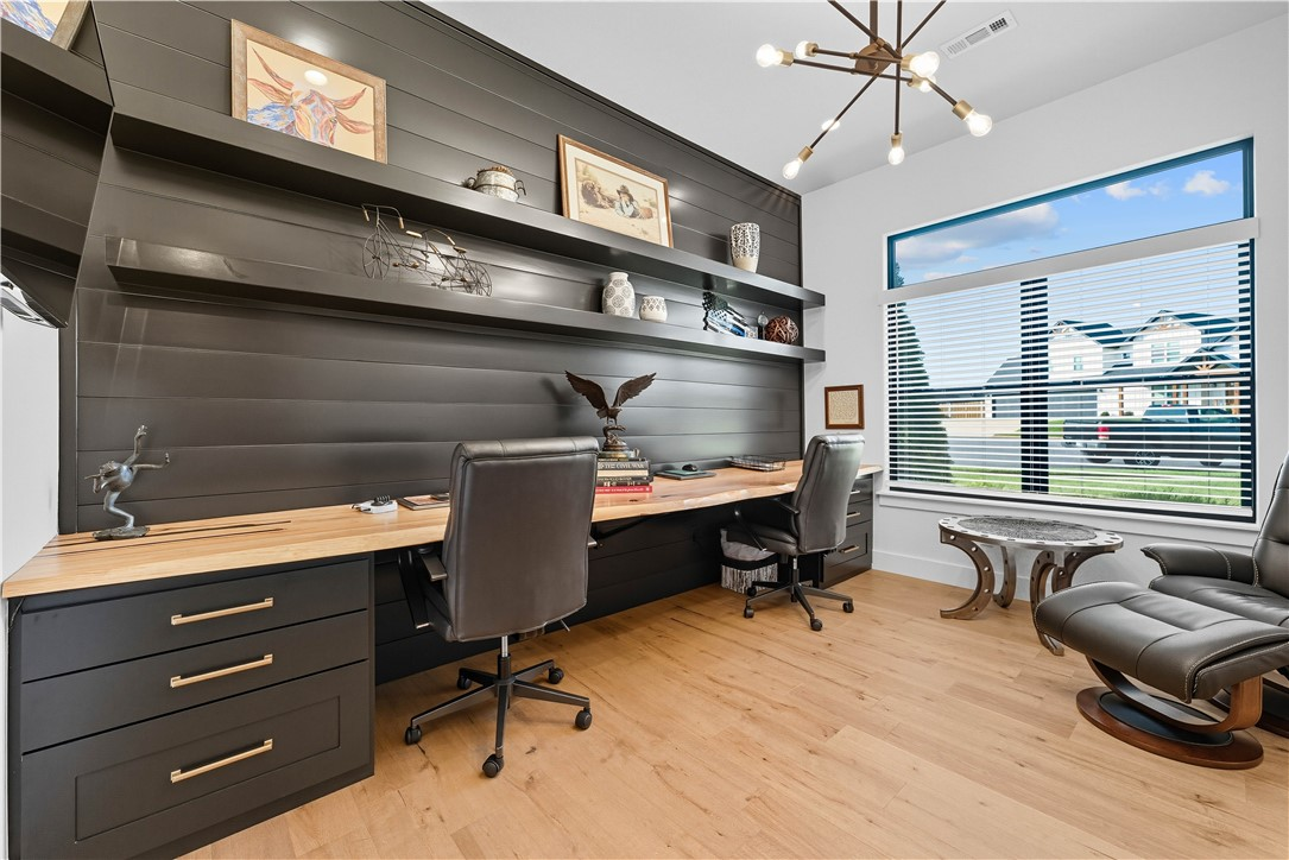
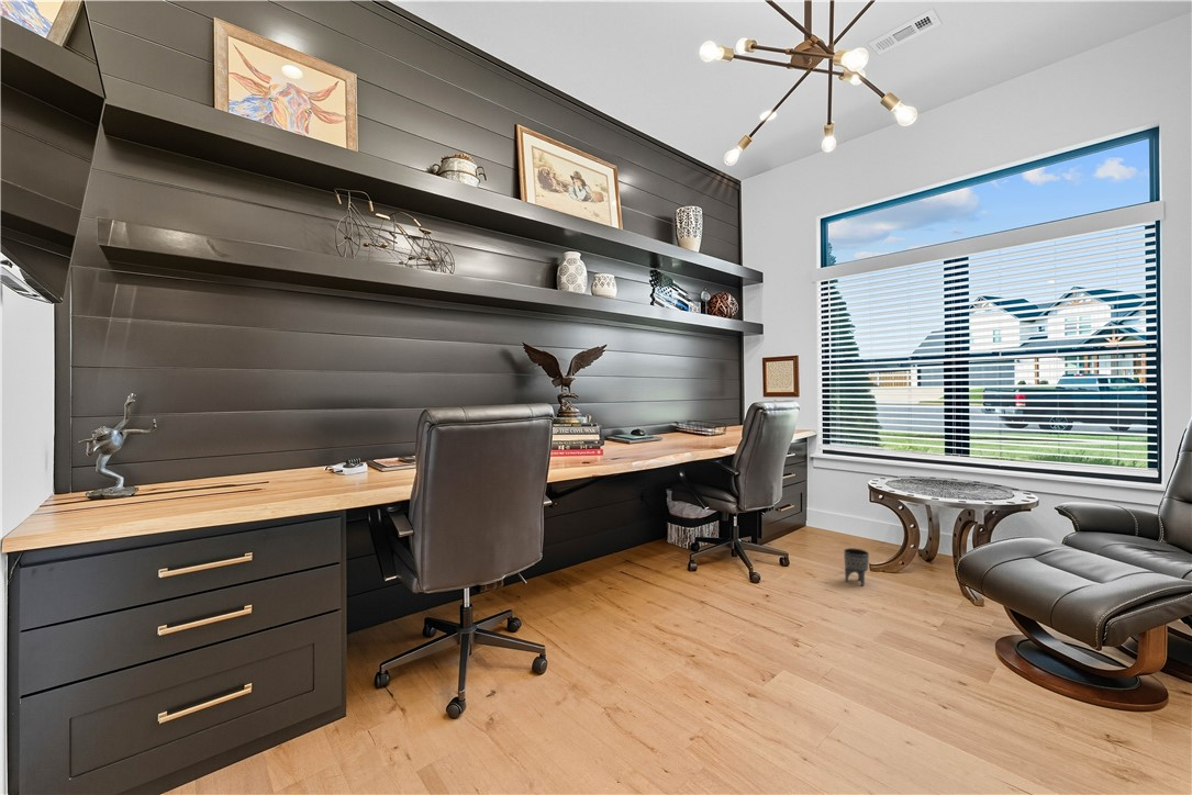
+ planter [843,547,870,586]
